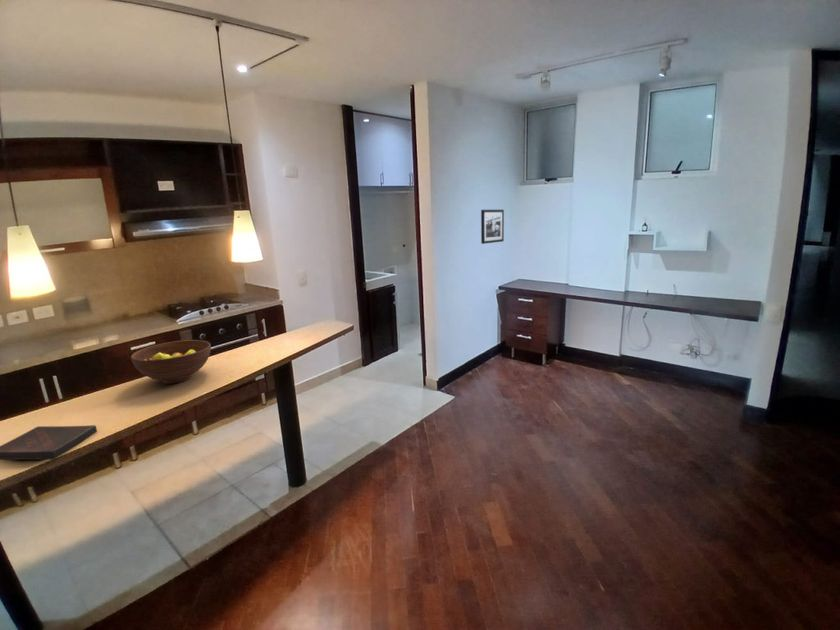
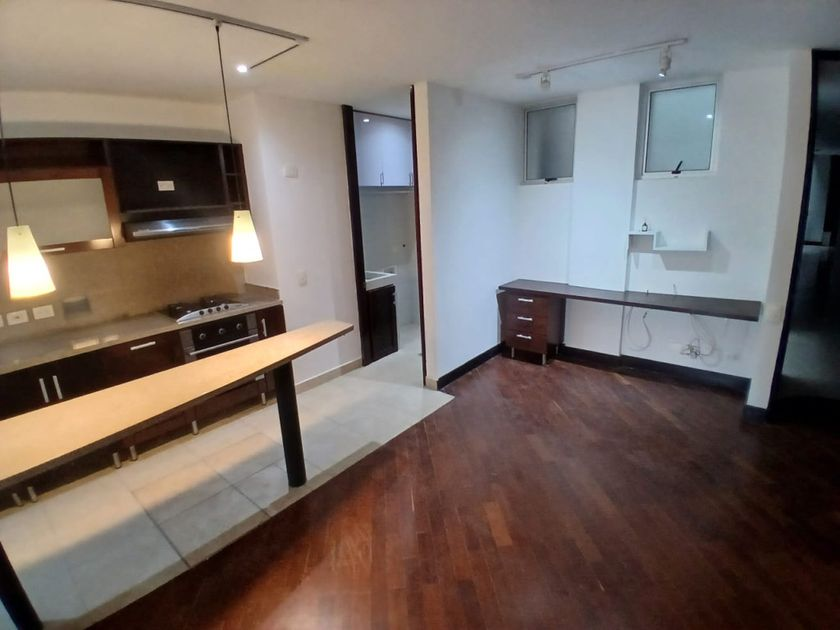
- picture frame [480,209,505,245]
- fruit bowl [130,339,212,385]
- book [0,424,98,461]
